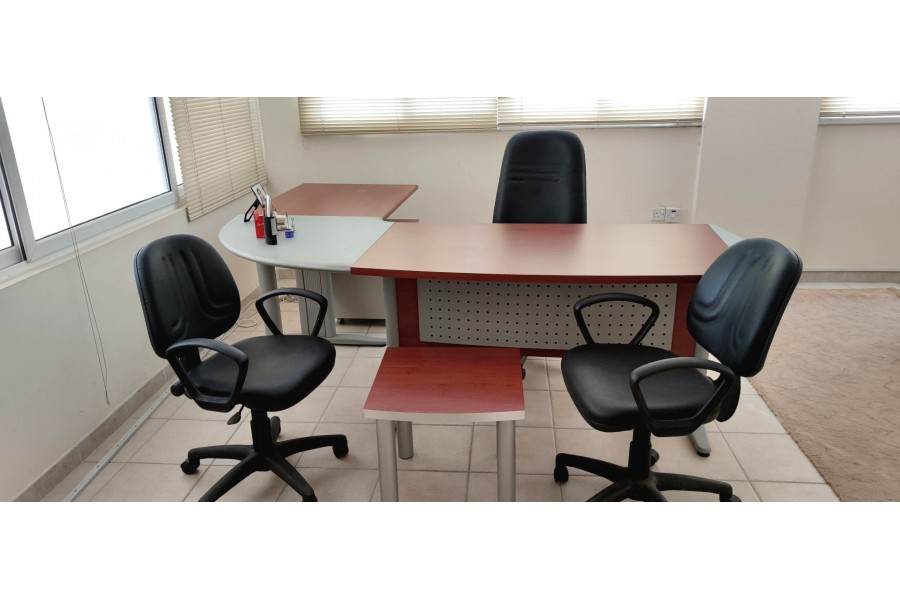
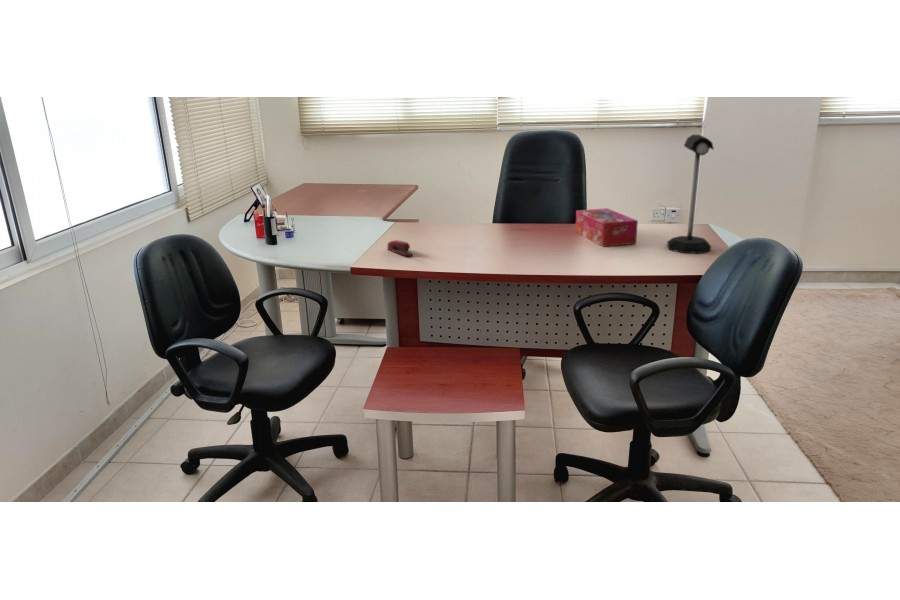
+ tissue box [575,207,639,248]
+ stapler [386,239,414,257]
+ mailbox [666,134,715,254]
